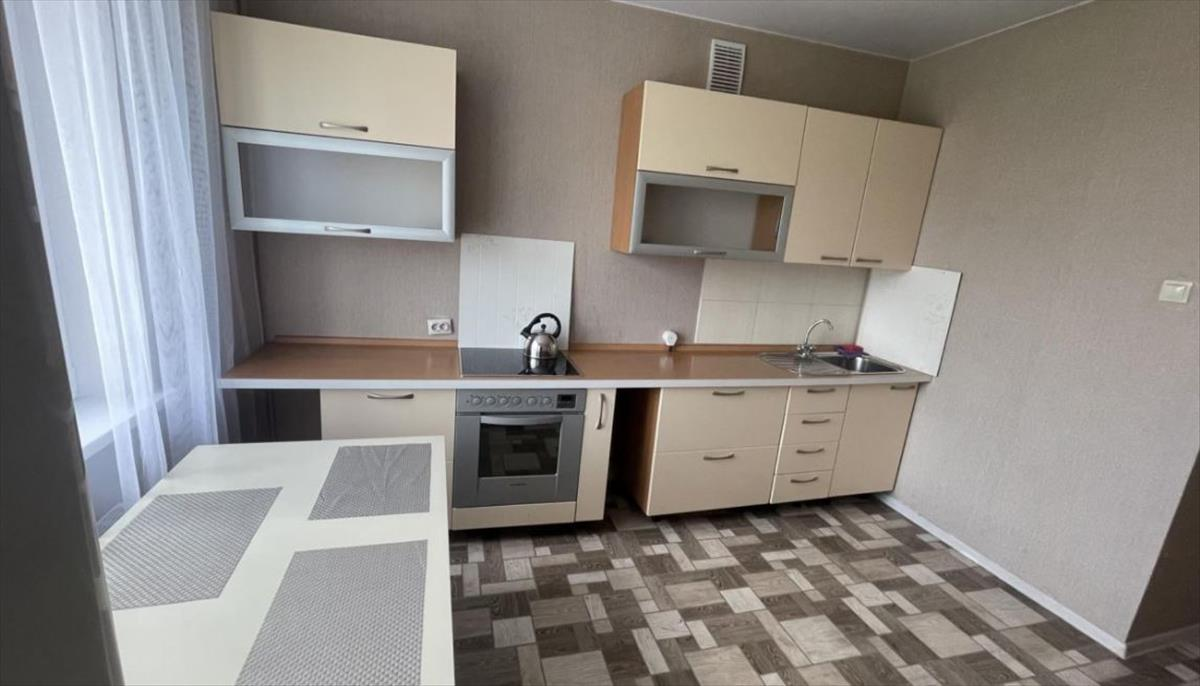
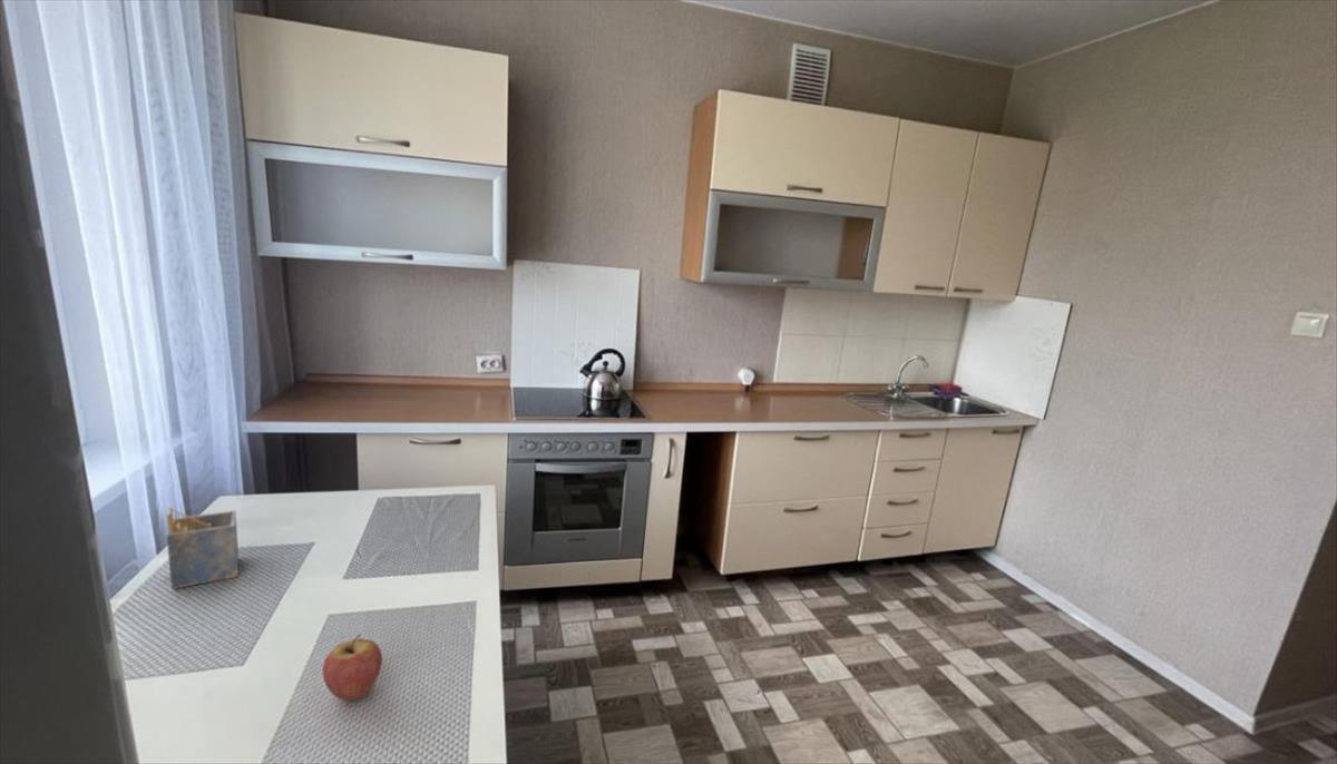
+ napkin holder [166,506,240,590]
+ fruit [322,633,383,702]
